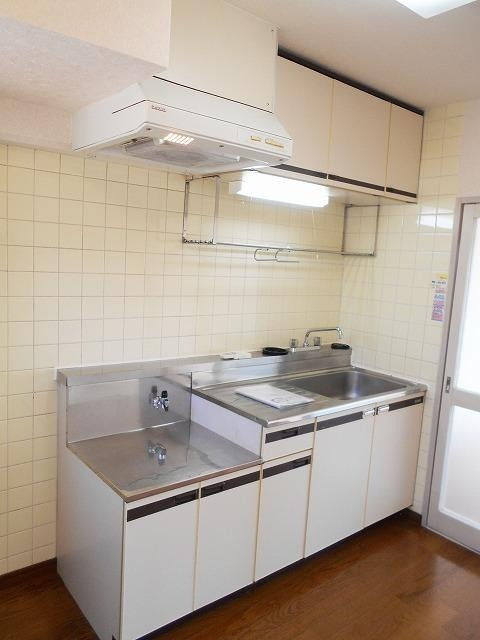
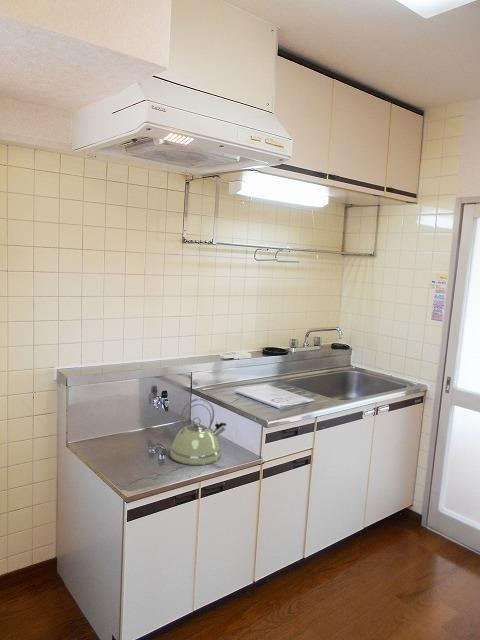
+ kettle [169,397,228,466]
